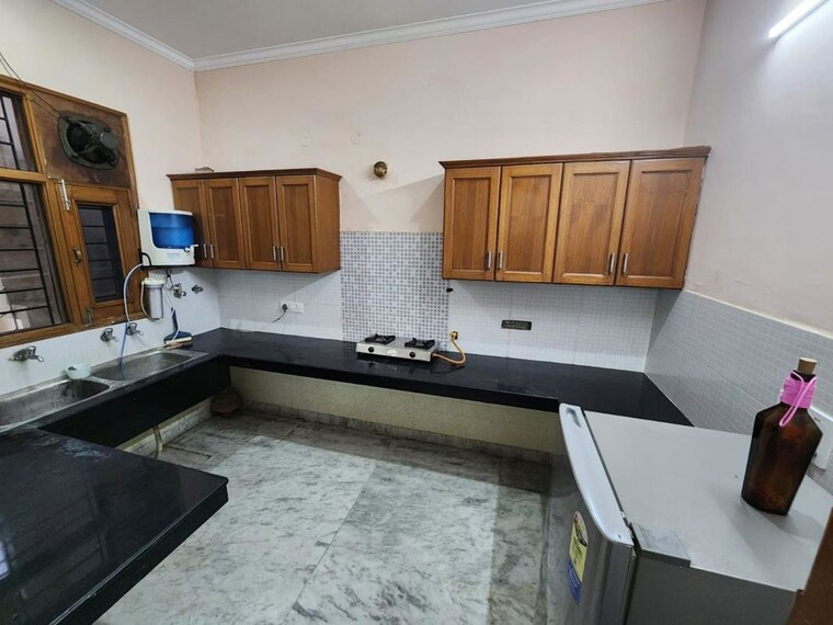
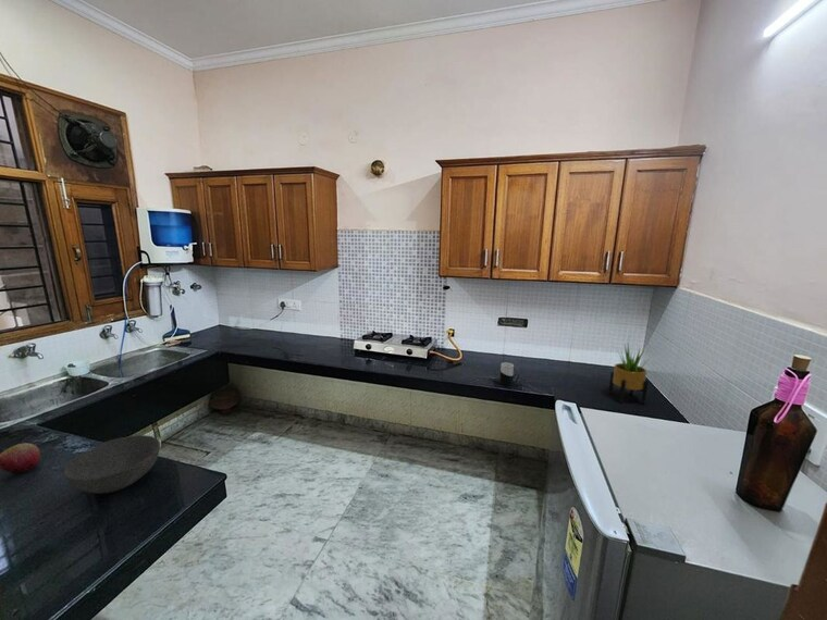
+ potted plant [607,343,654,406]
+ bowl [63,434,161,495]
+ apple [0,442,41,474]
+ cup [498,361,520,387]
